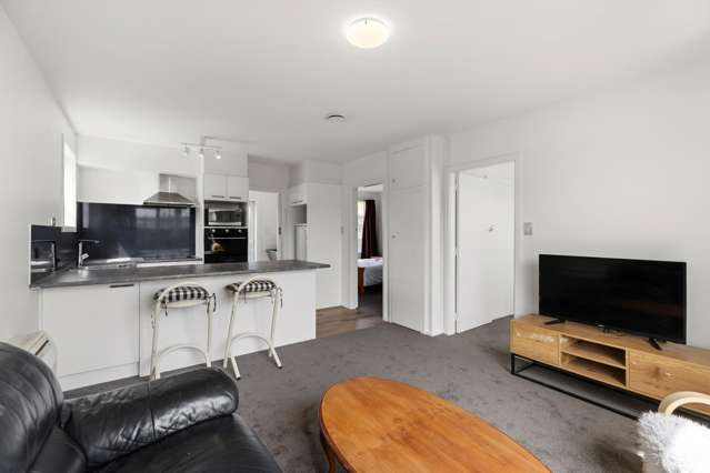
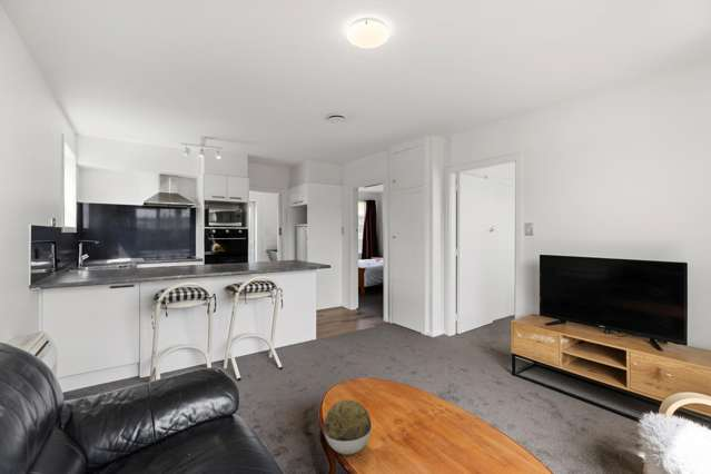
+ decorative ball [324,398,373,456]
